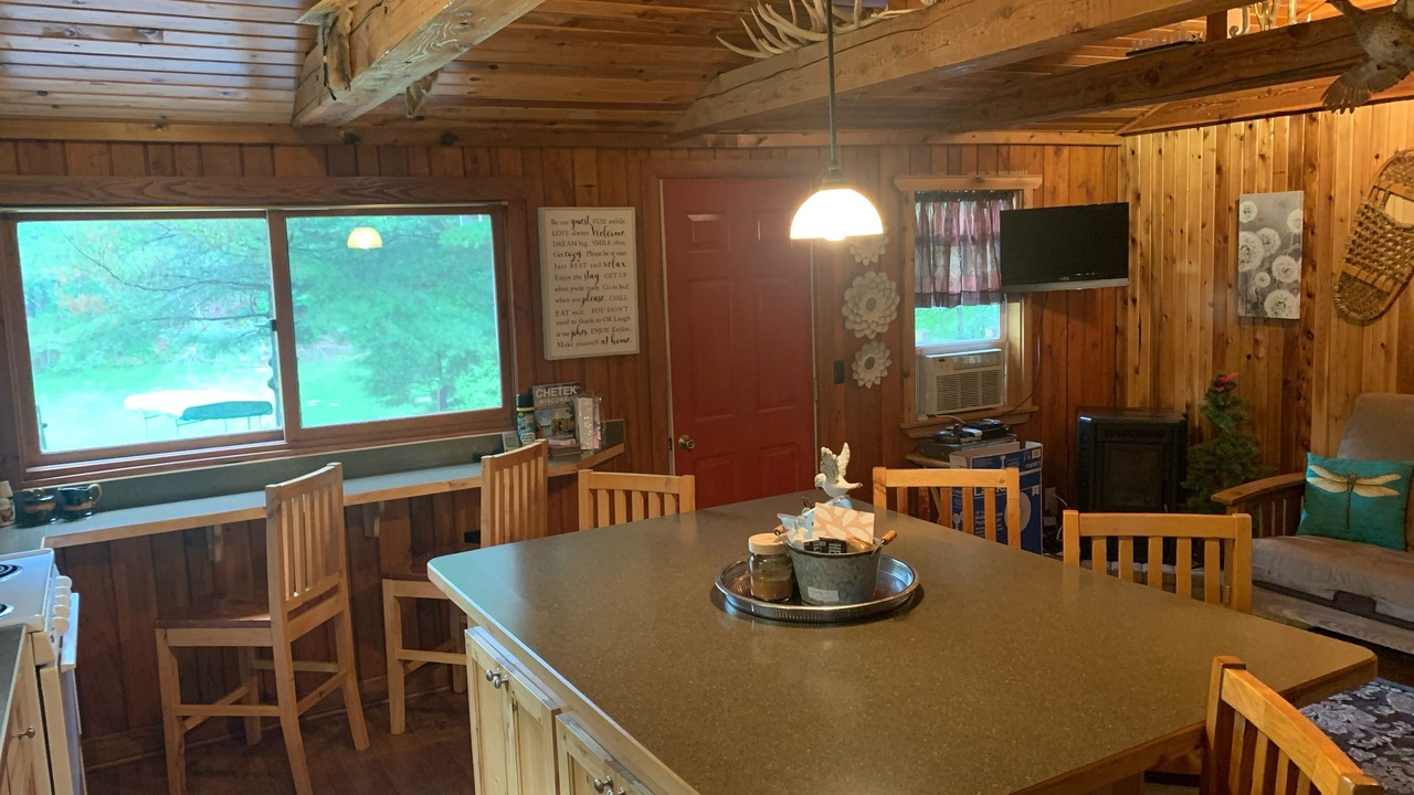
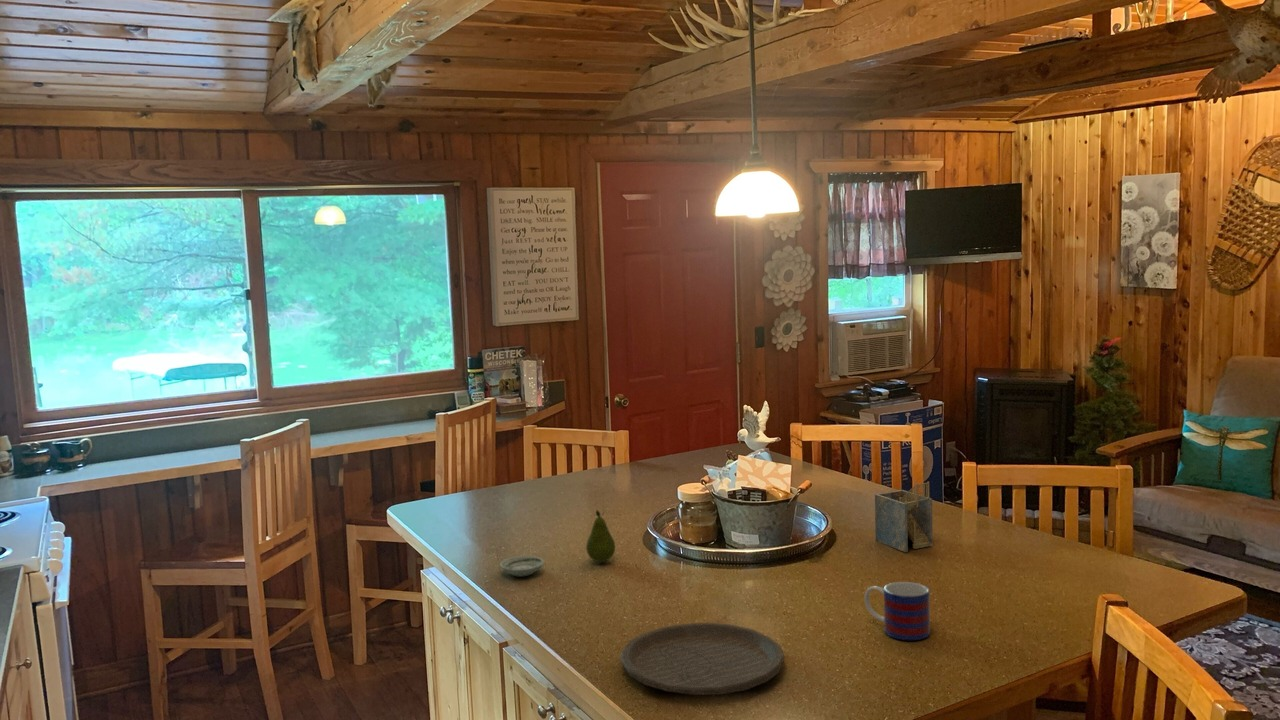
+ plate [620,622,785,696]
+ fruit [585,509,616,563]
+ mug [864,581,931,641]
+ napkin holder [874,481,934,553]
+ saucer [499,555,545,577]
